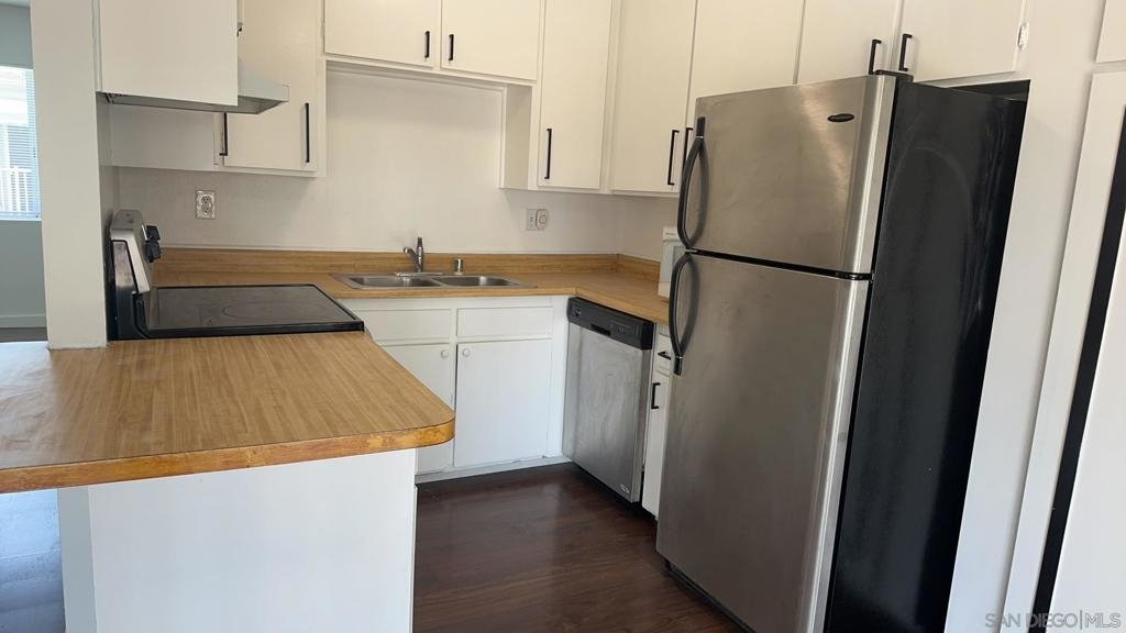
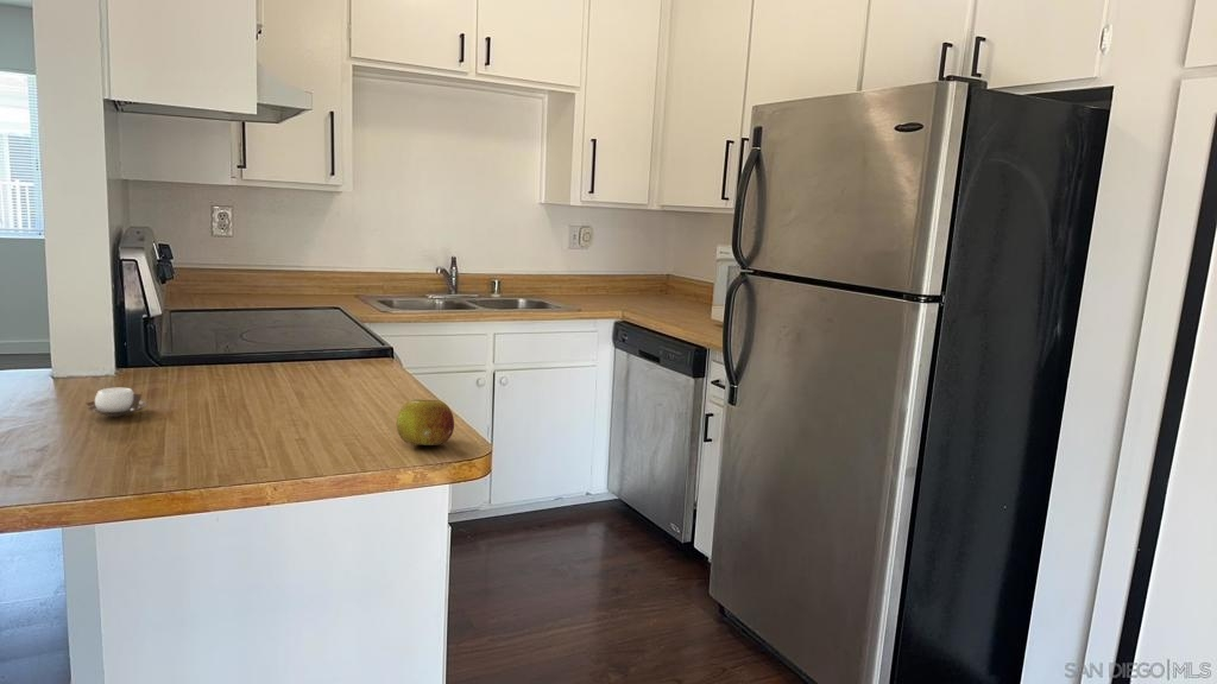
+ cup [86,387,149,418]
+ fruit [395,398,455,446]
